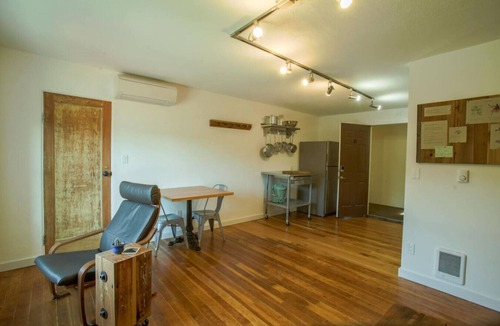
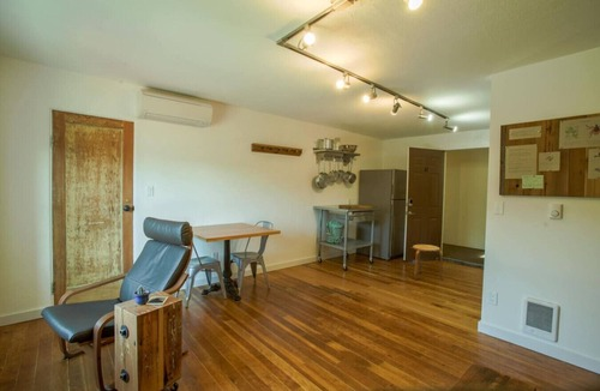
+ stool [412,243,444,281]
